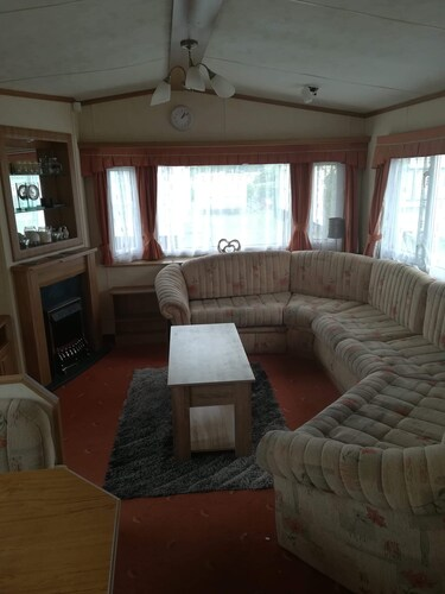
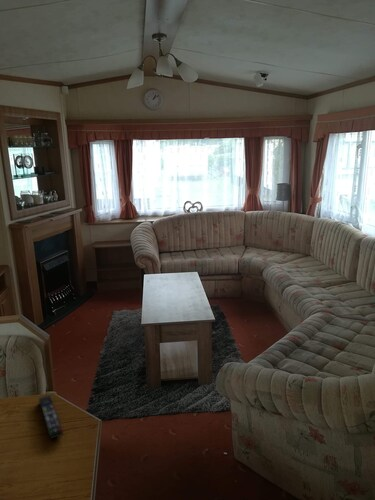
+ remote control [38,394,64,440]
